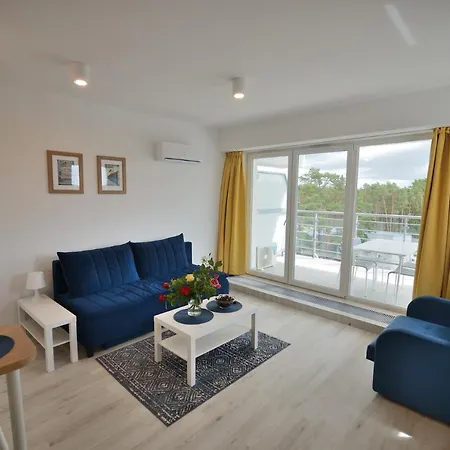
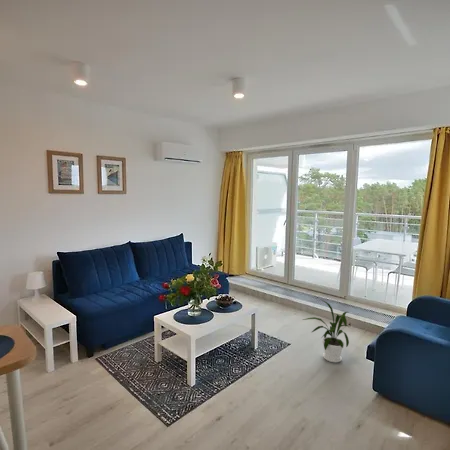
+ house plant [301,299,351,364]
